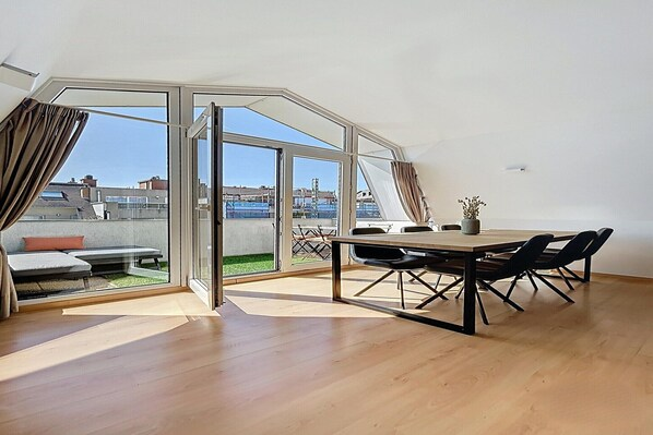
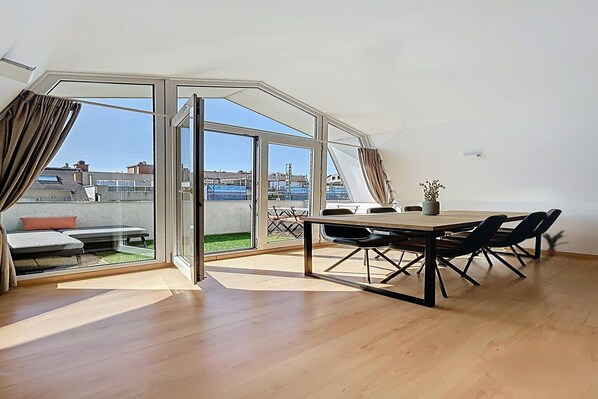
+ potted plant [540,229,570,256]
